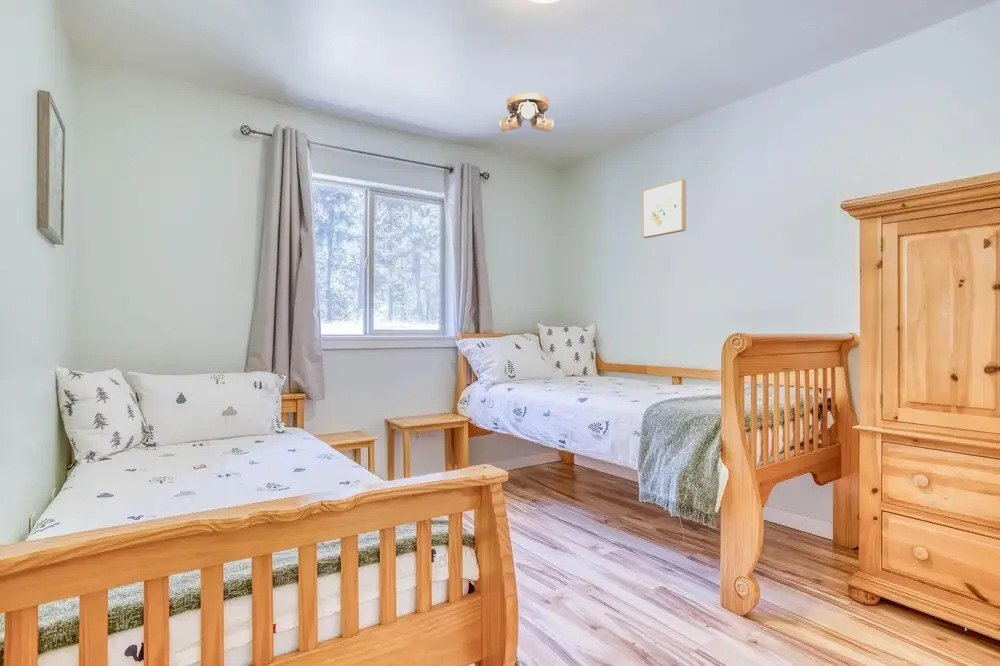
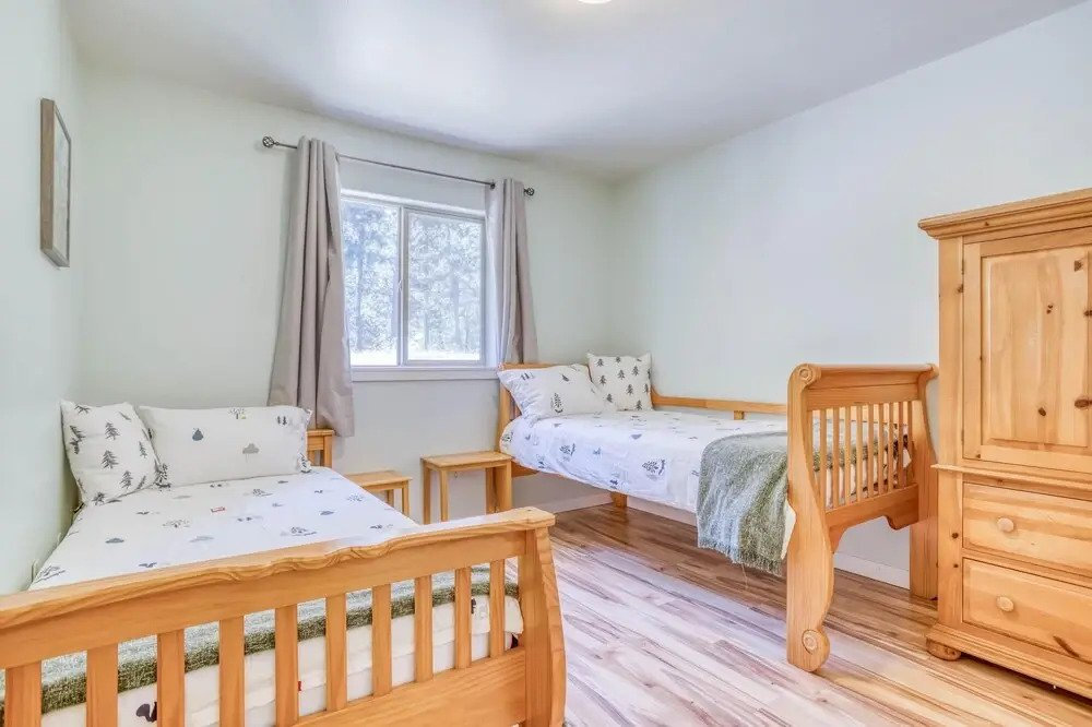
- ceiling light [498,91,555,133]
- wall art [641,178,687,239]
